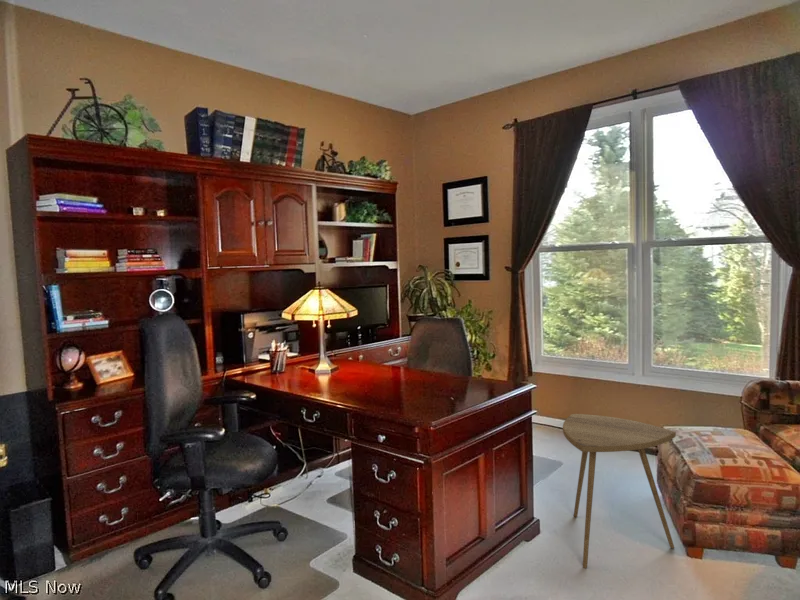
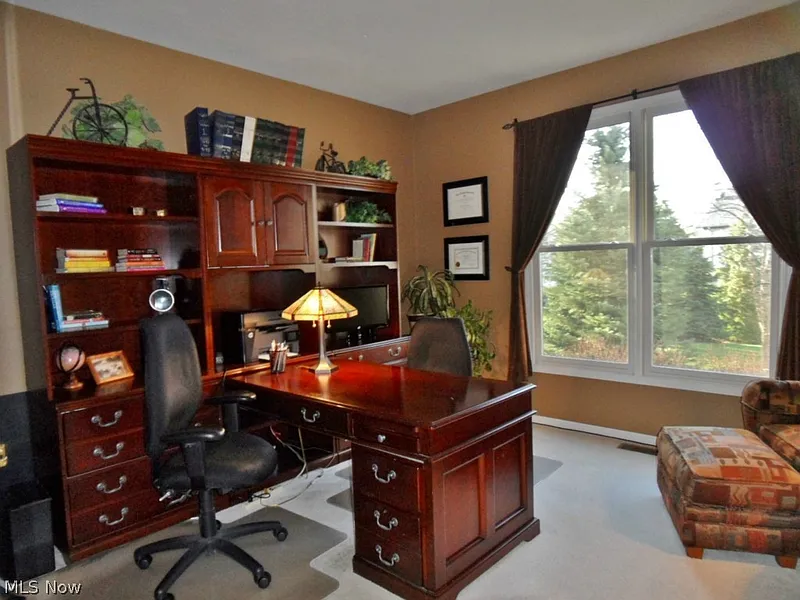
- side table [562,413,677,569]
